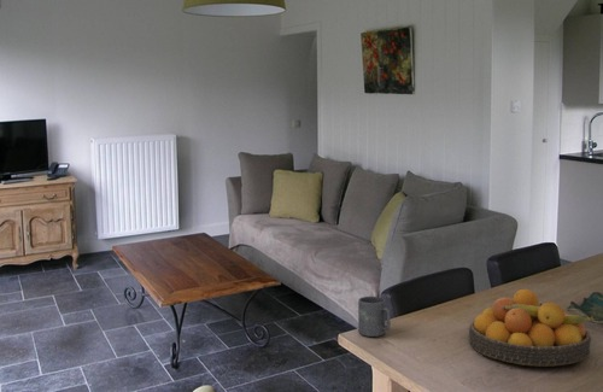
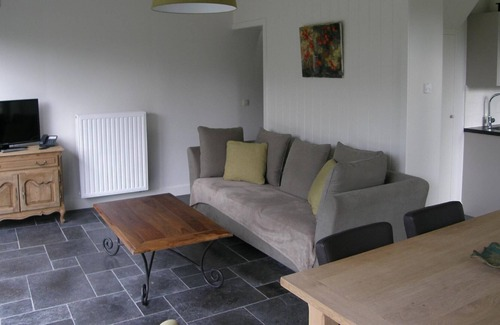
- fruit bowl [468,288,595,368]
- mug [357,296,392,338]
